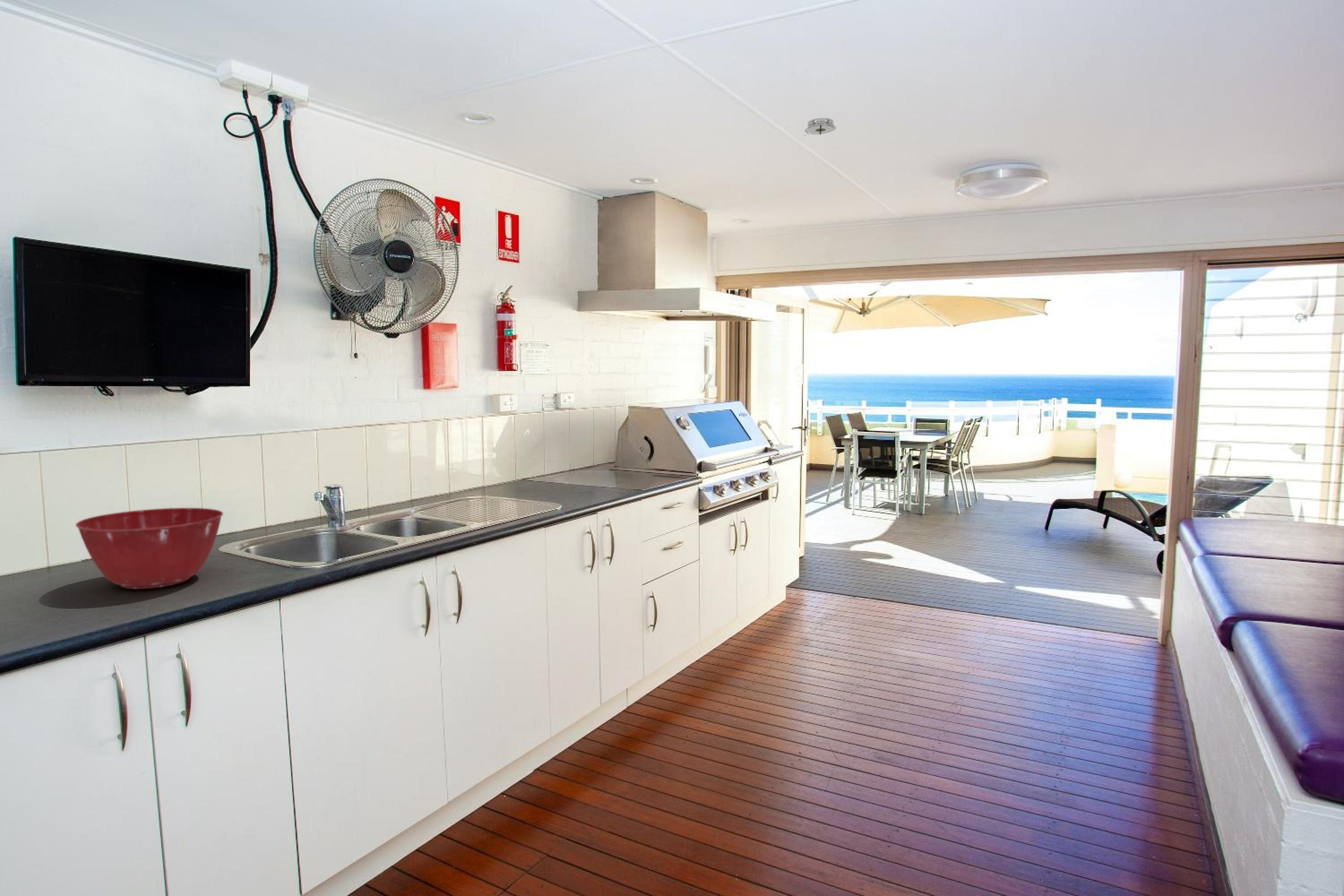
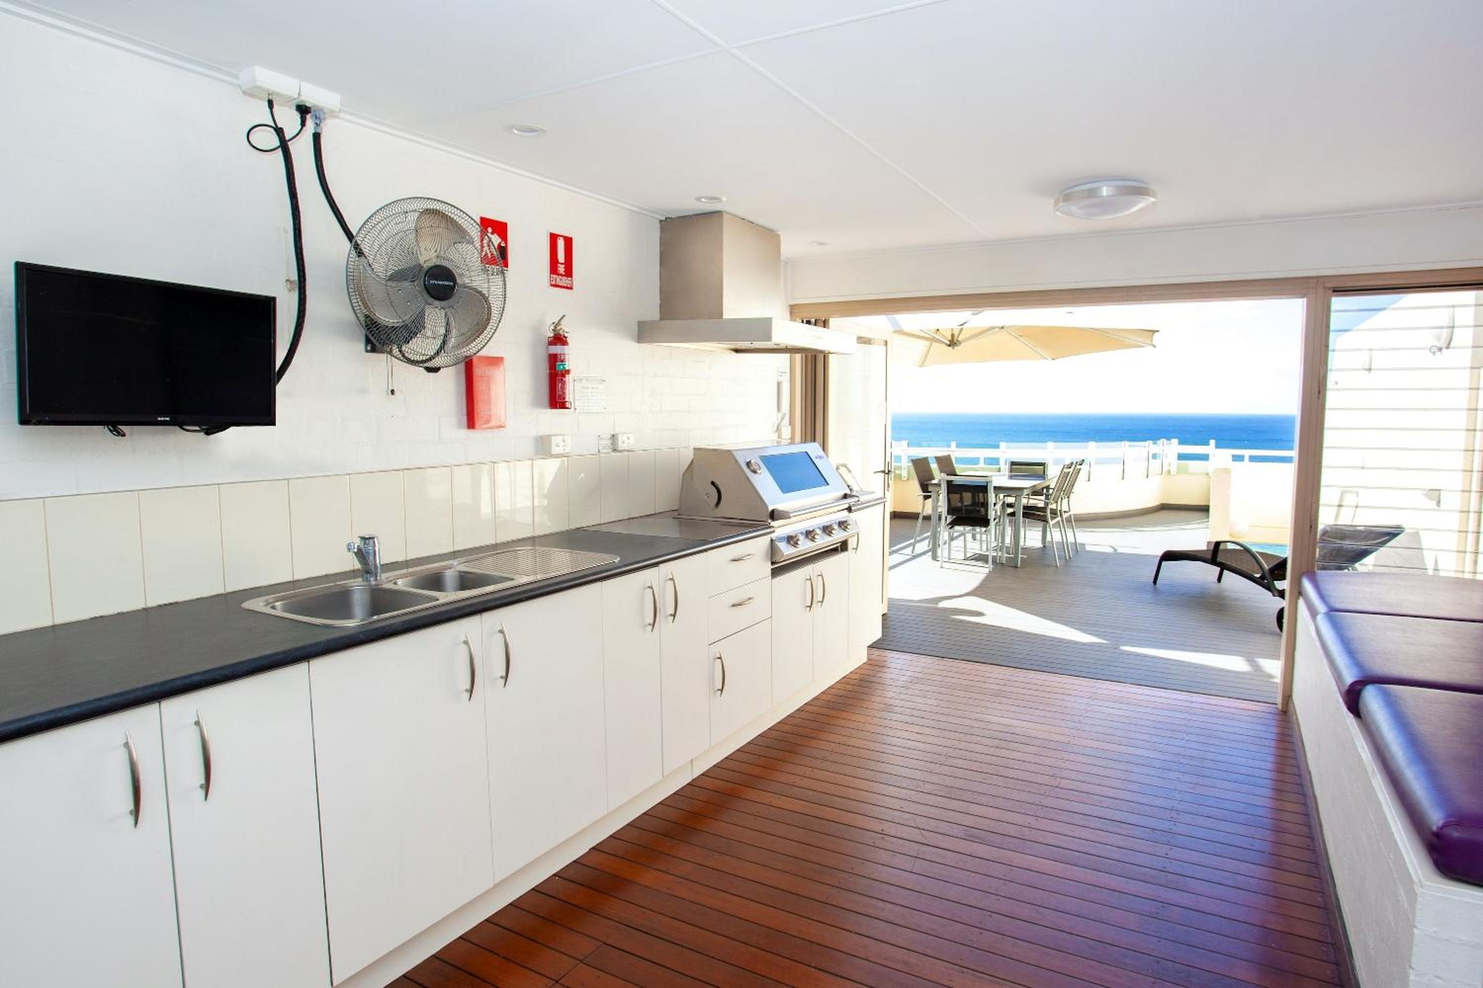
- mixing bowl [75,507,224,589]
- smoke detector [802,117,837,137]
